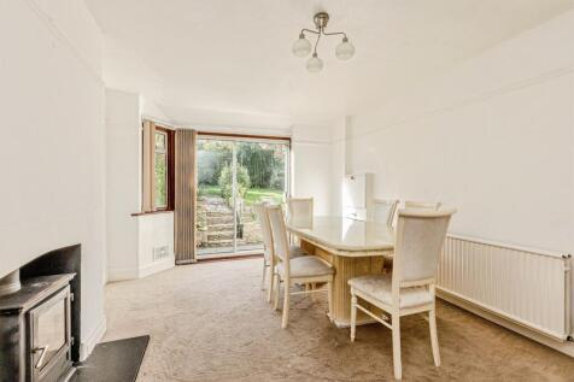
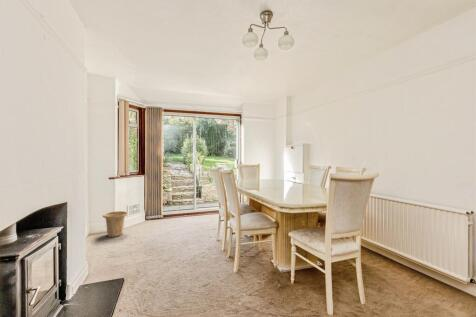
+ basket [102,210,129,238]
